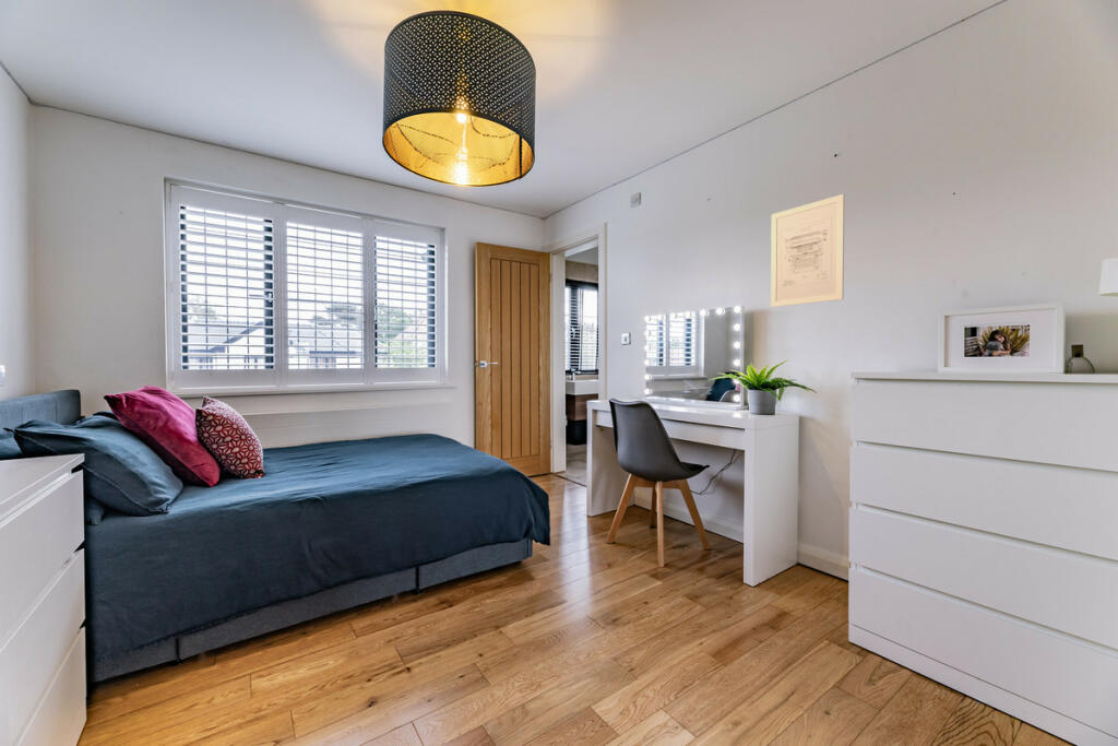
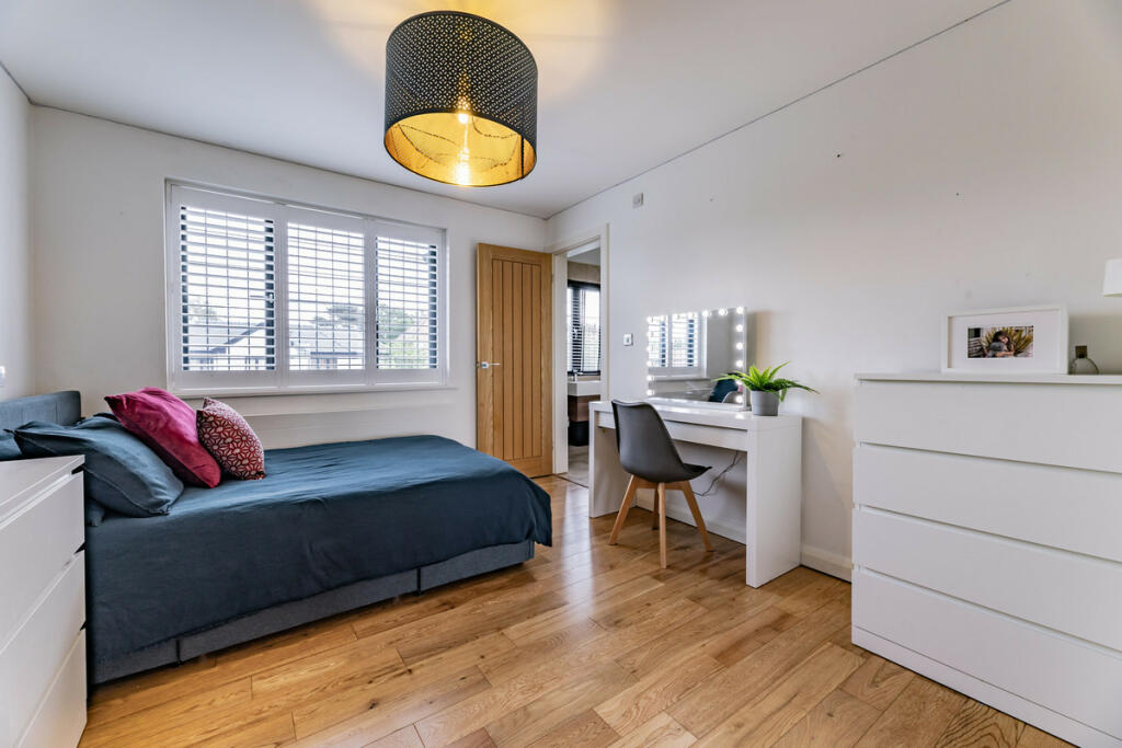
- wall art [770,193,845,308]
